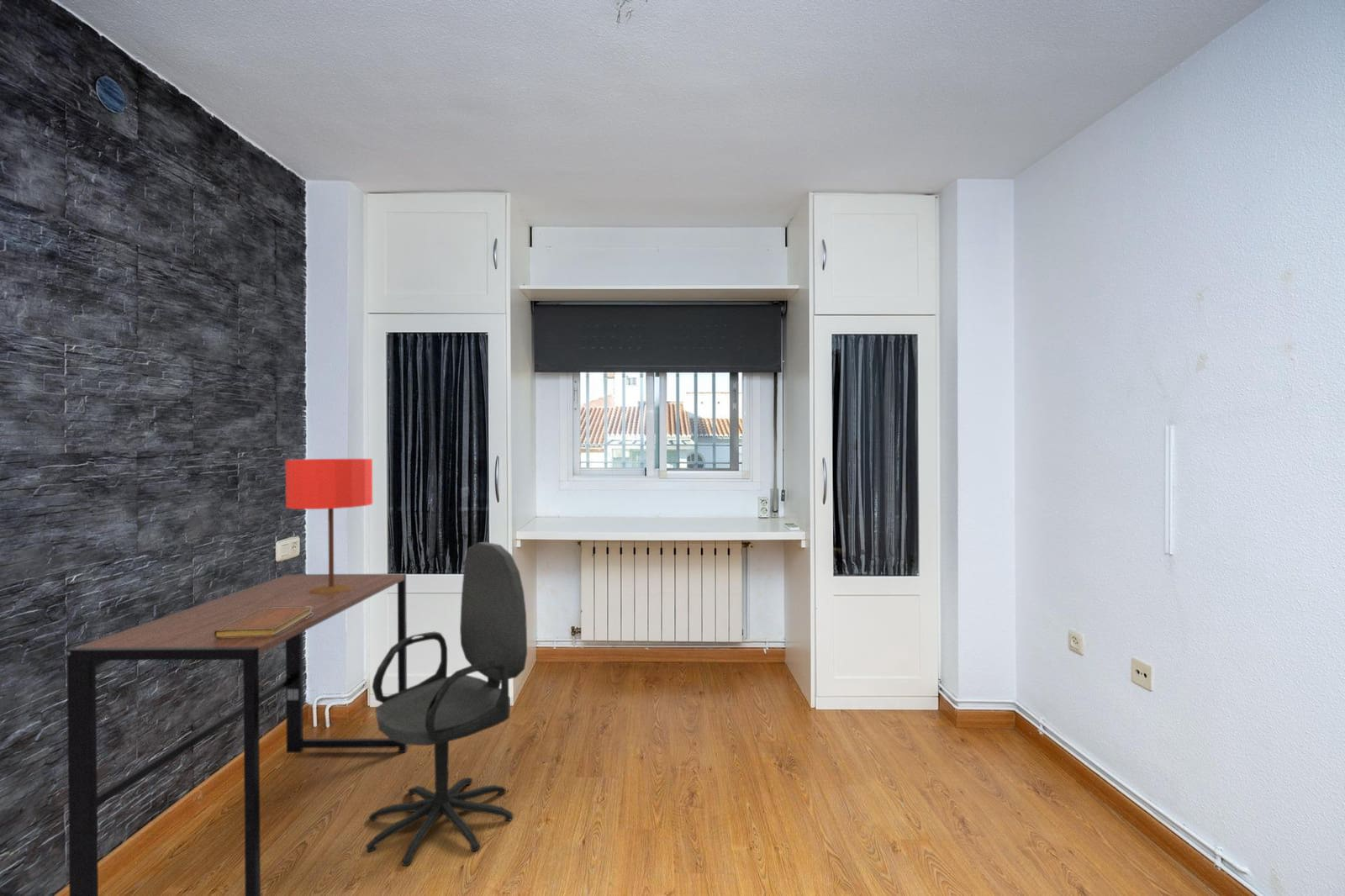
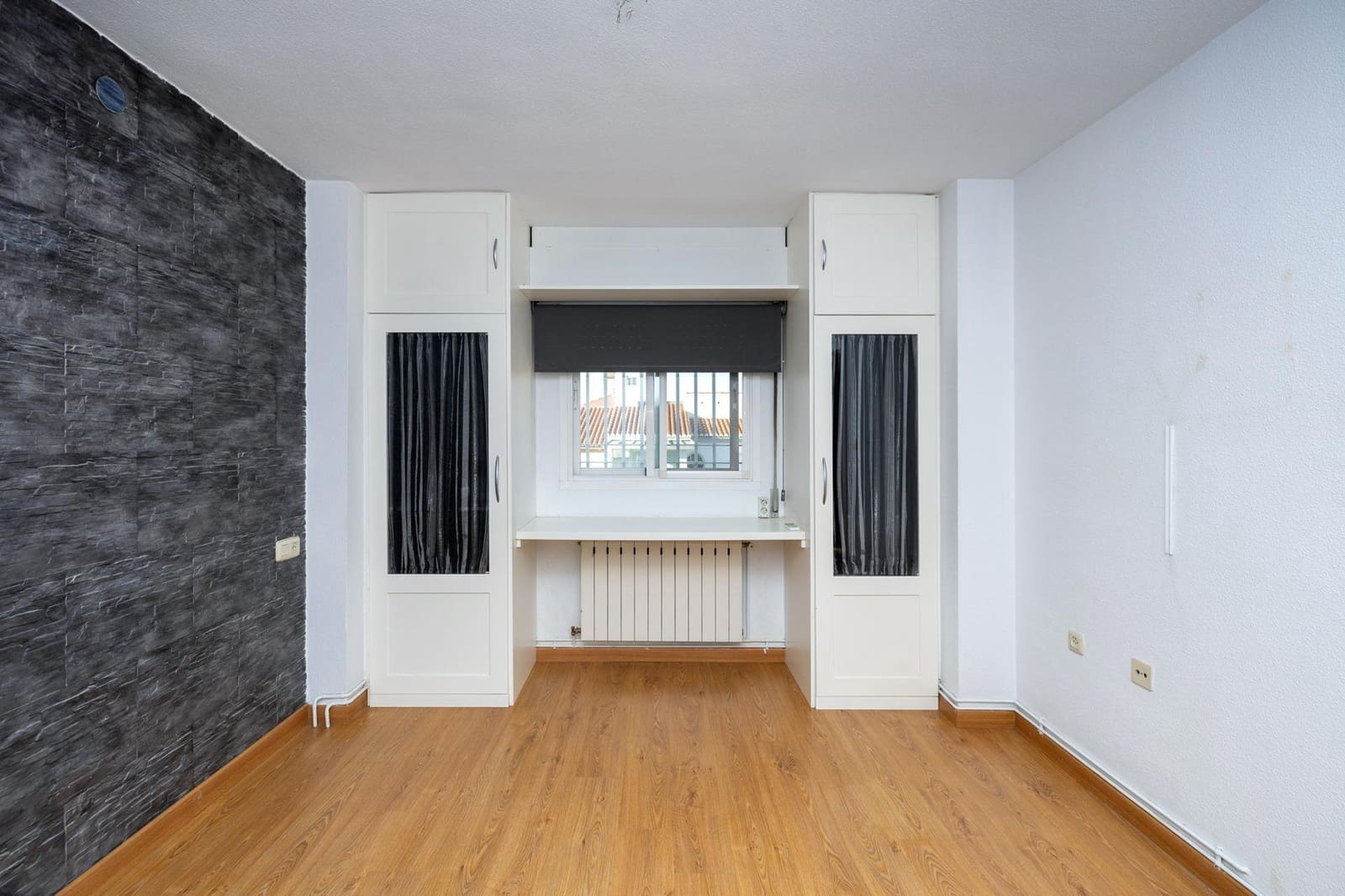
- table lamp [285,458,373,594]
- office chair [366,541,528,867]
- desk [66,573,409,896]
- notebook [214,607,313,639]
